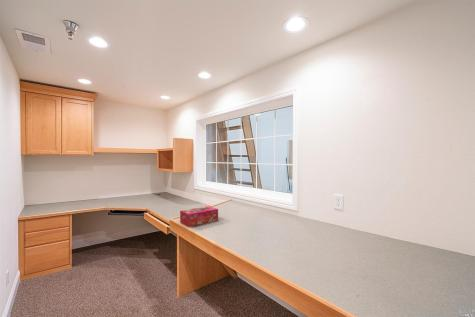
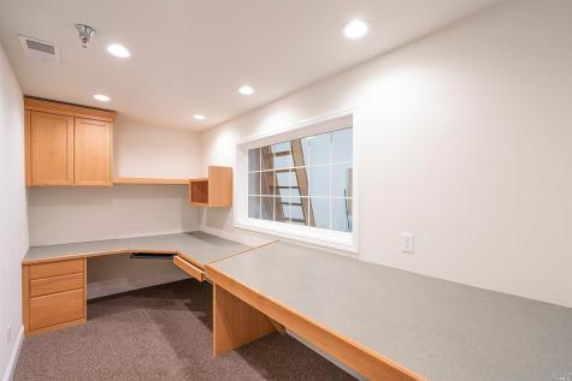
- tissue box [179,205,219,228]
